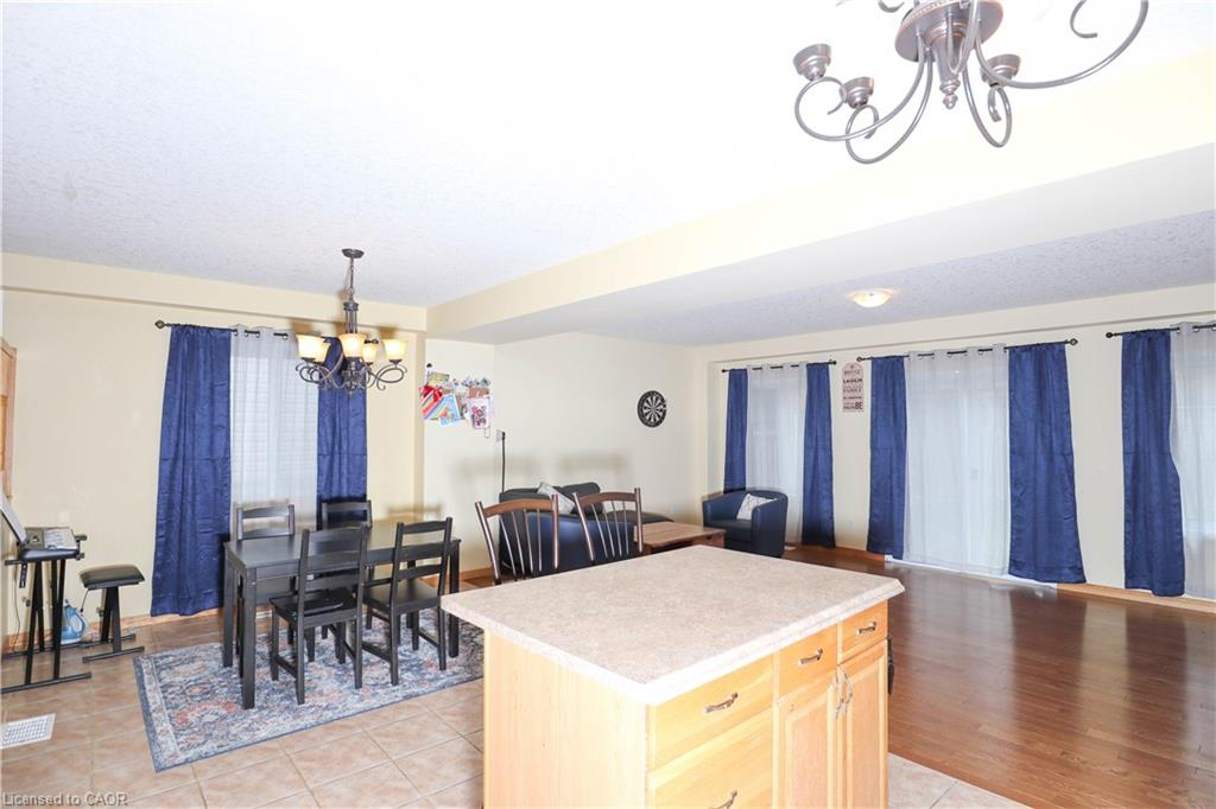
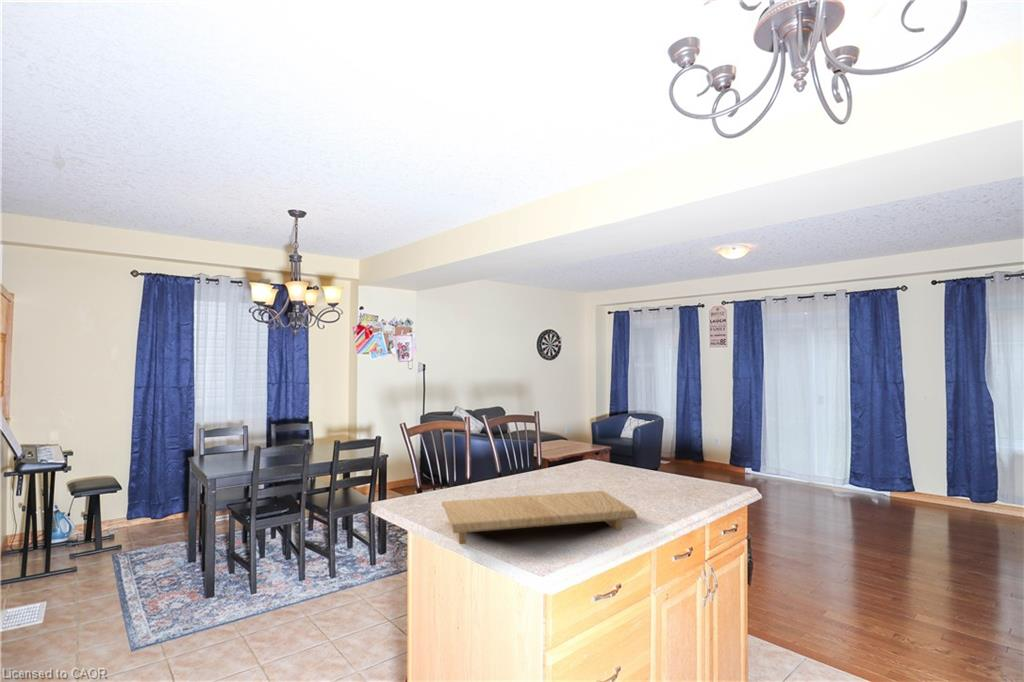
+ cutting board [441,490,639,545]
